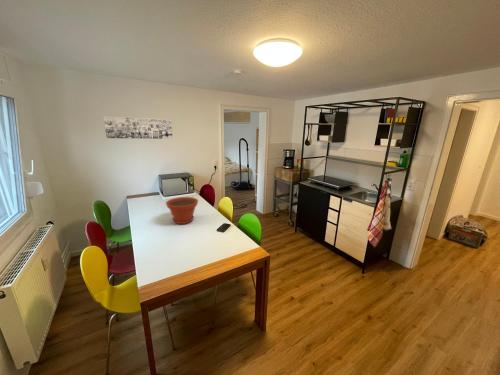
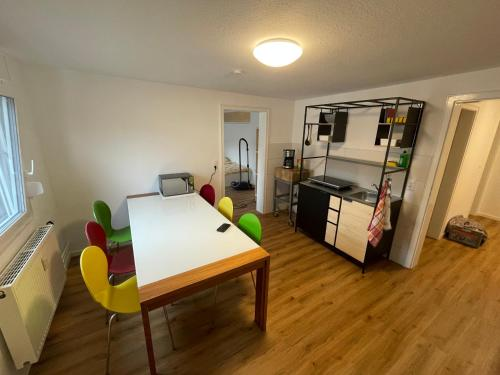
- plant pot [165,196,199,225]
- wall art [102,115,174,140]
